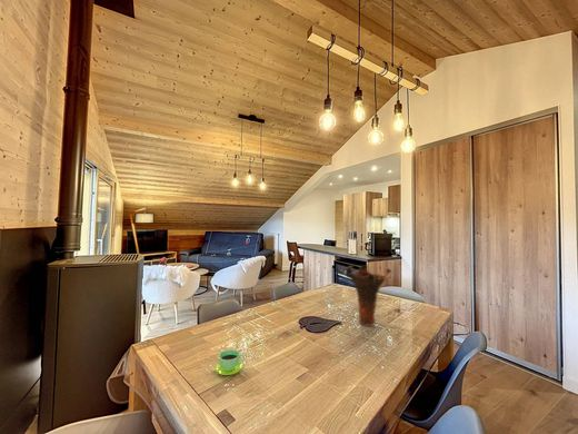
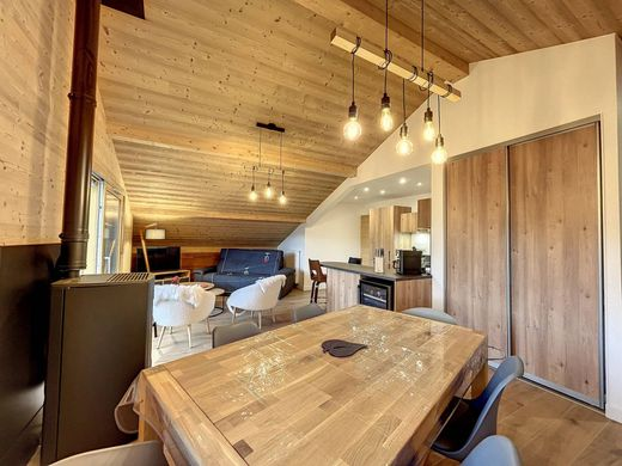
- vase [346,265,393,327]
- cup [213,348,246,376]
